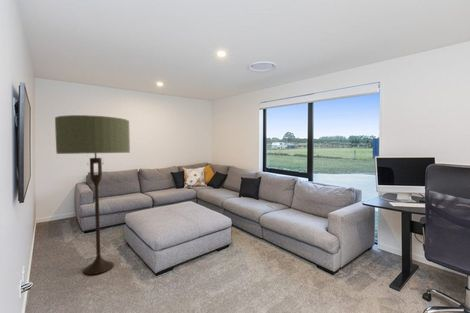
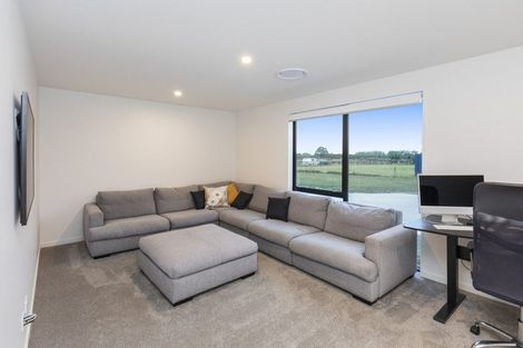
- floor lamp [54,114,131,275]
